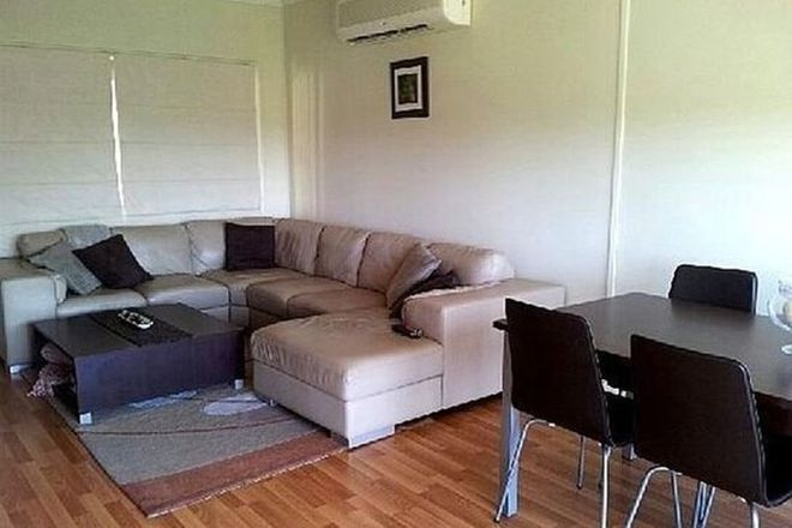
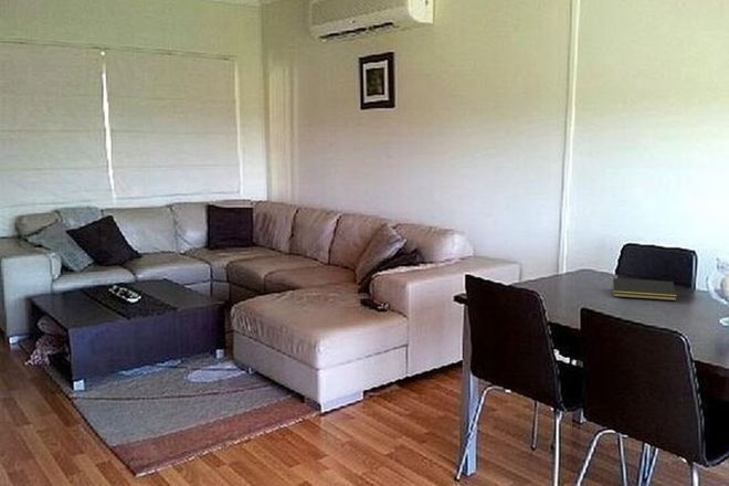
+ notepad [611,277,678,302]
